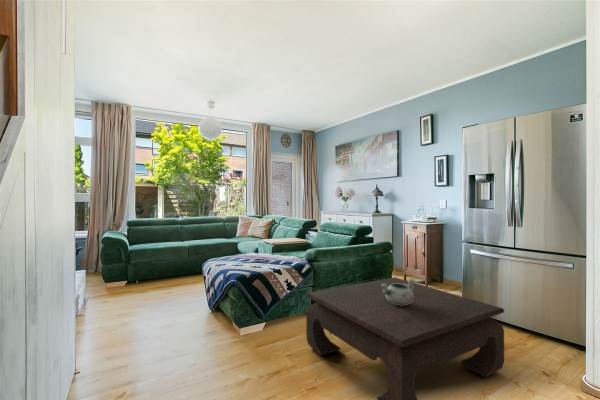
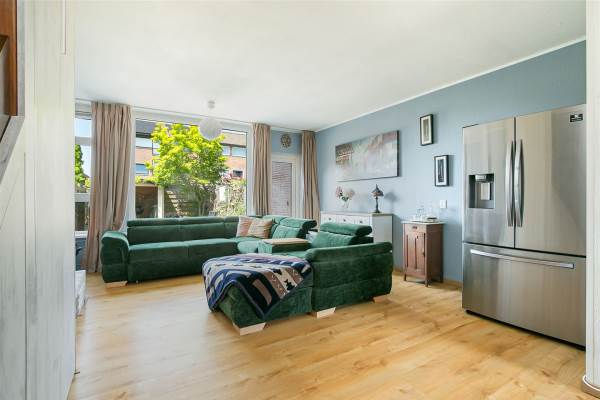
- coffee table [305,276,505,400]
- decorative bowl [381,278,416,306]
